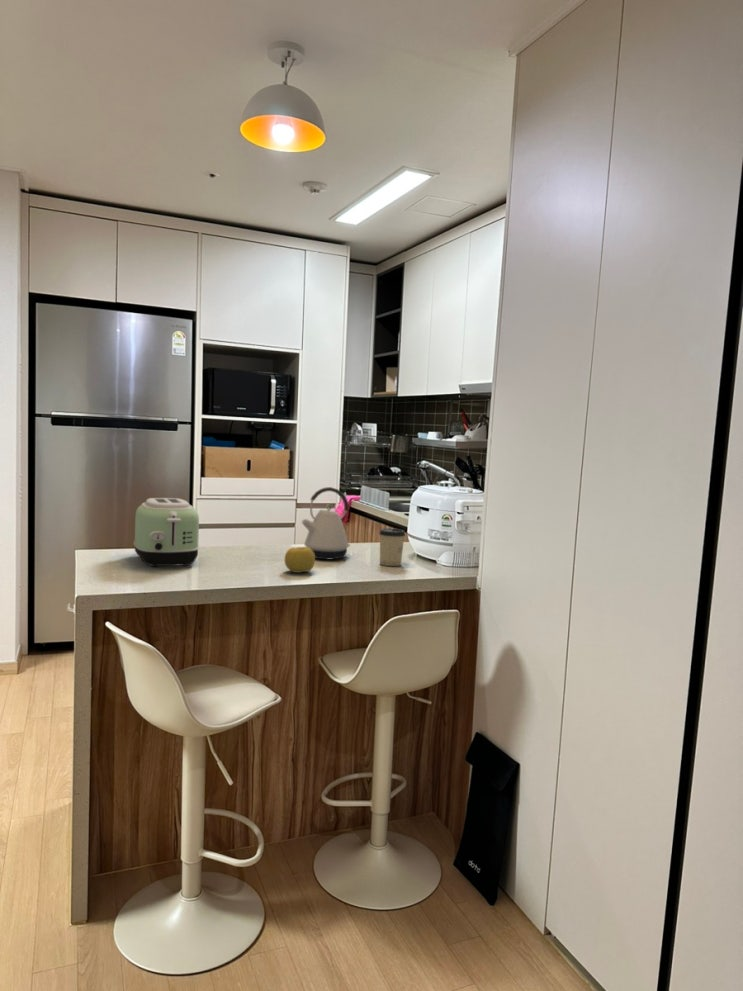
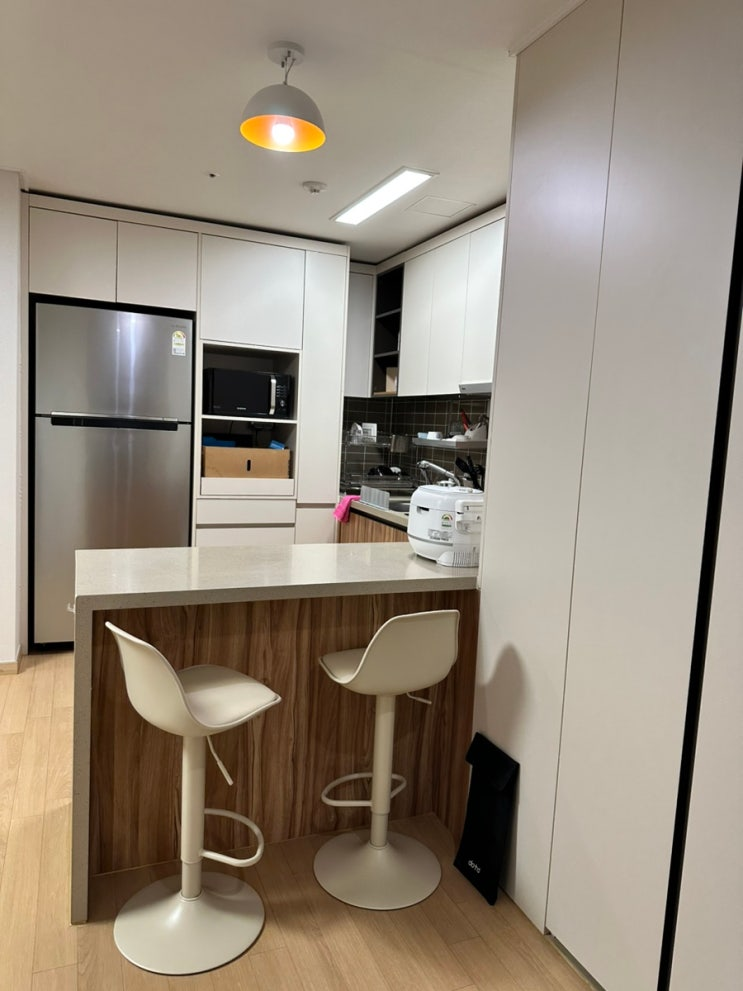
- kettle [300,486,351,561]
- fruit [284,546,316,574]
- cup [378,527,406,567]
- toaster [133,497,201,568]
